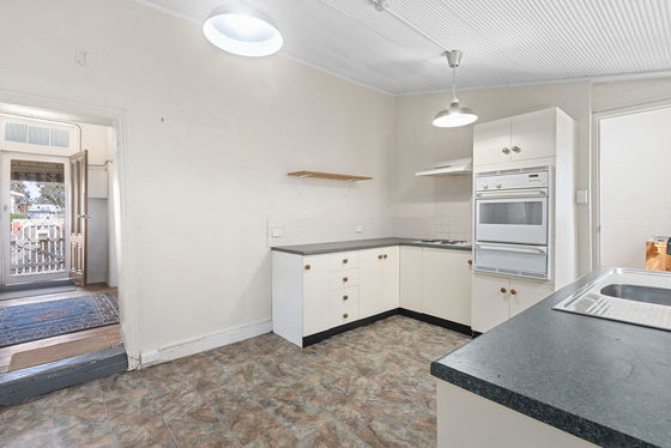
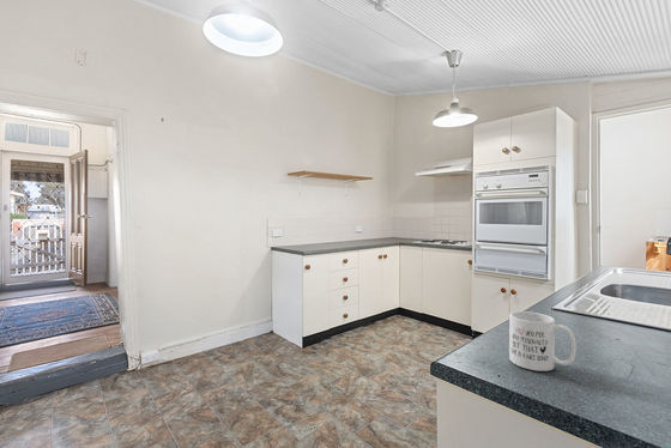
+ mug [508,310,578,373]
